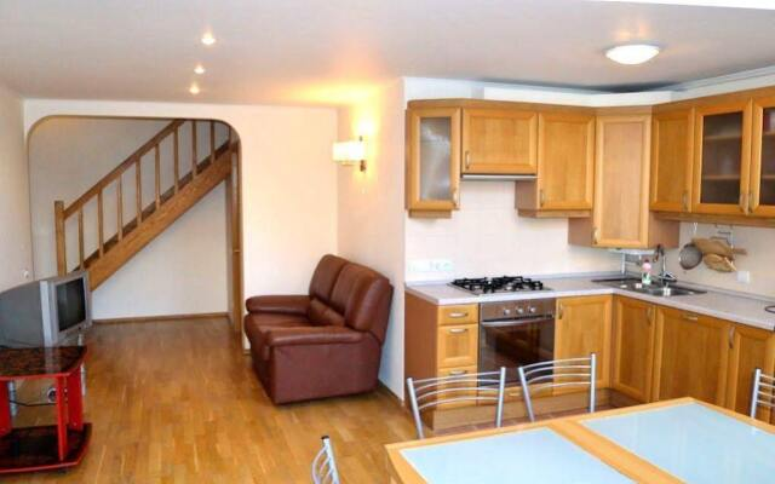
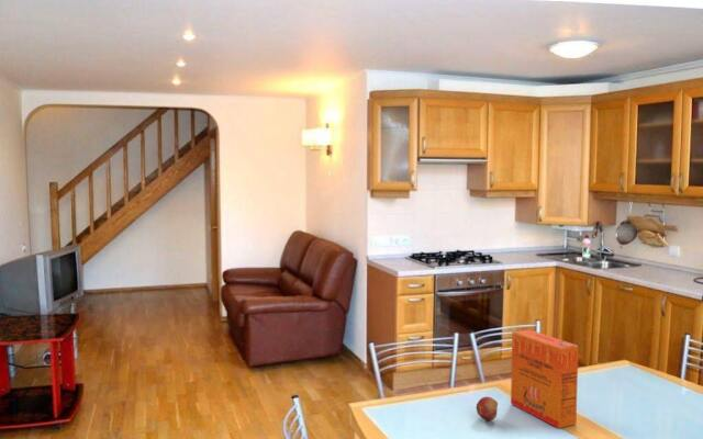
+ cereal box [510,328,580,429]
+ fruit [476,396,499,421]
